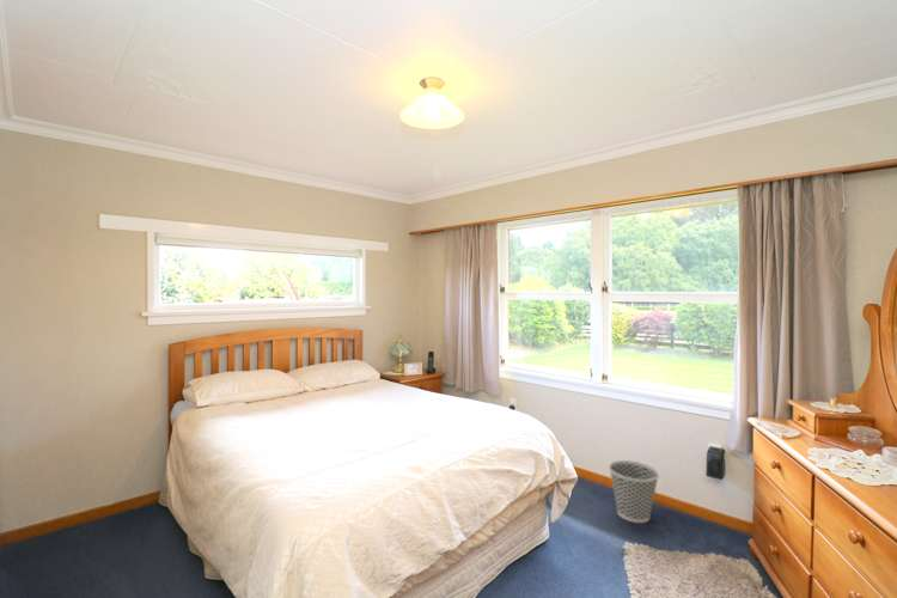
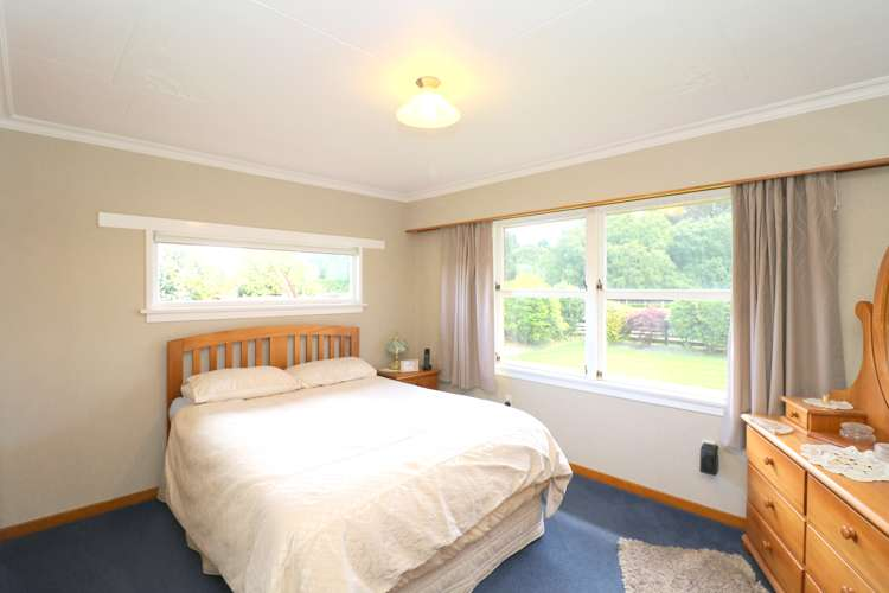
- wastebasket [608,459,660,524]
